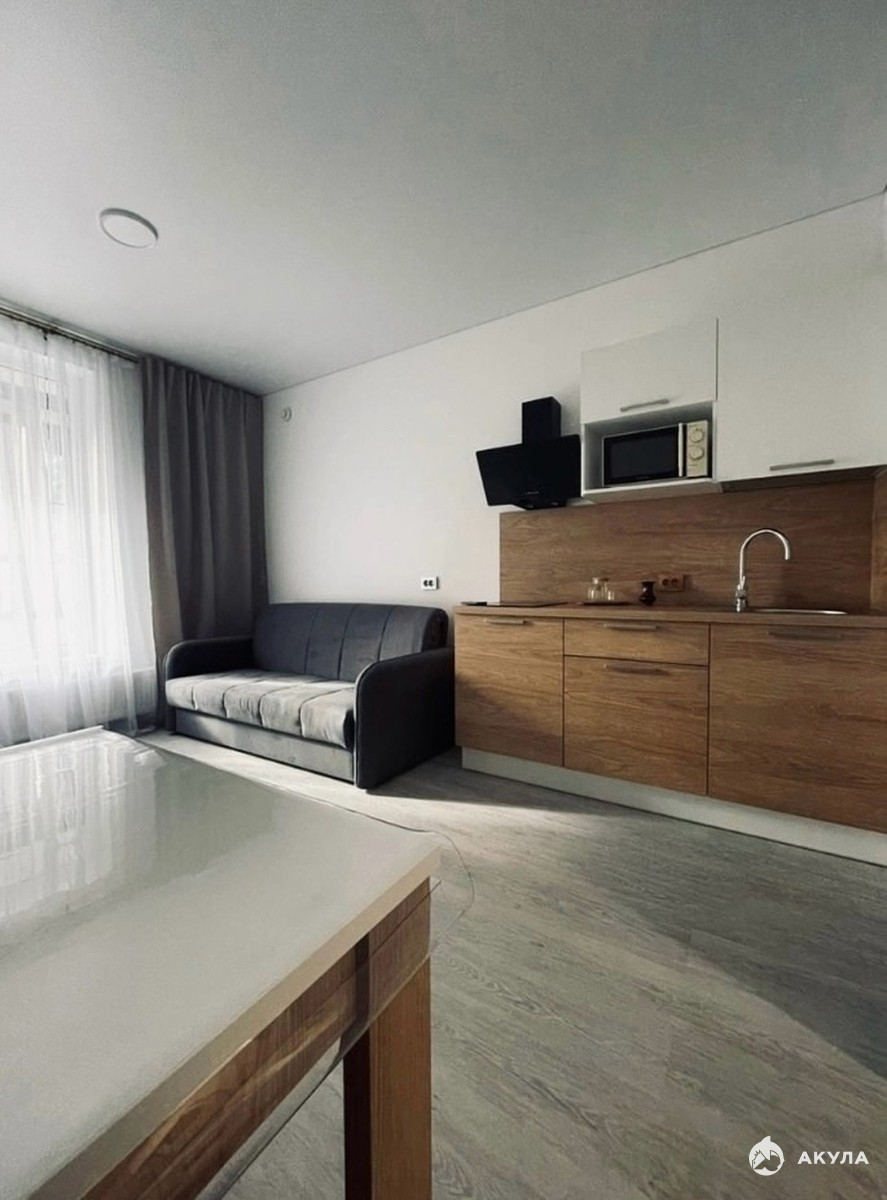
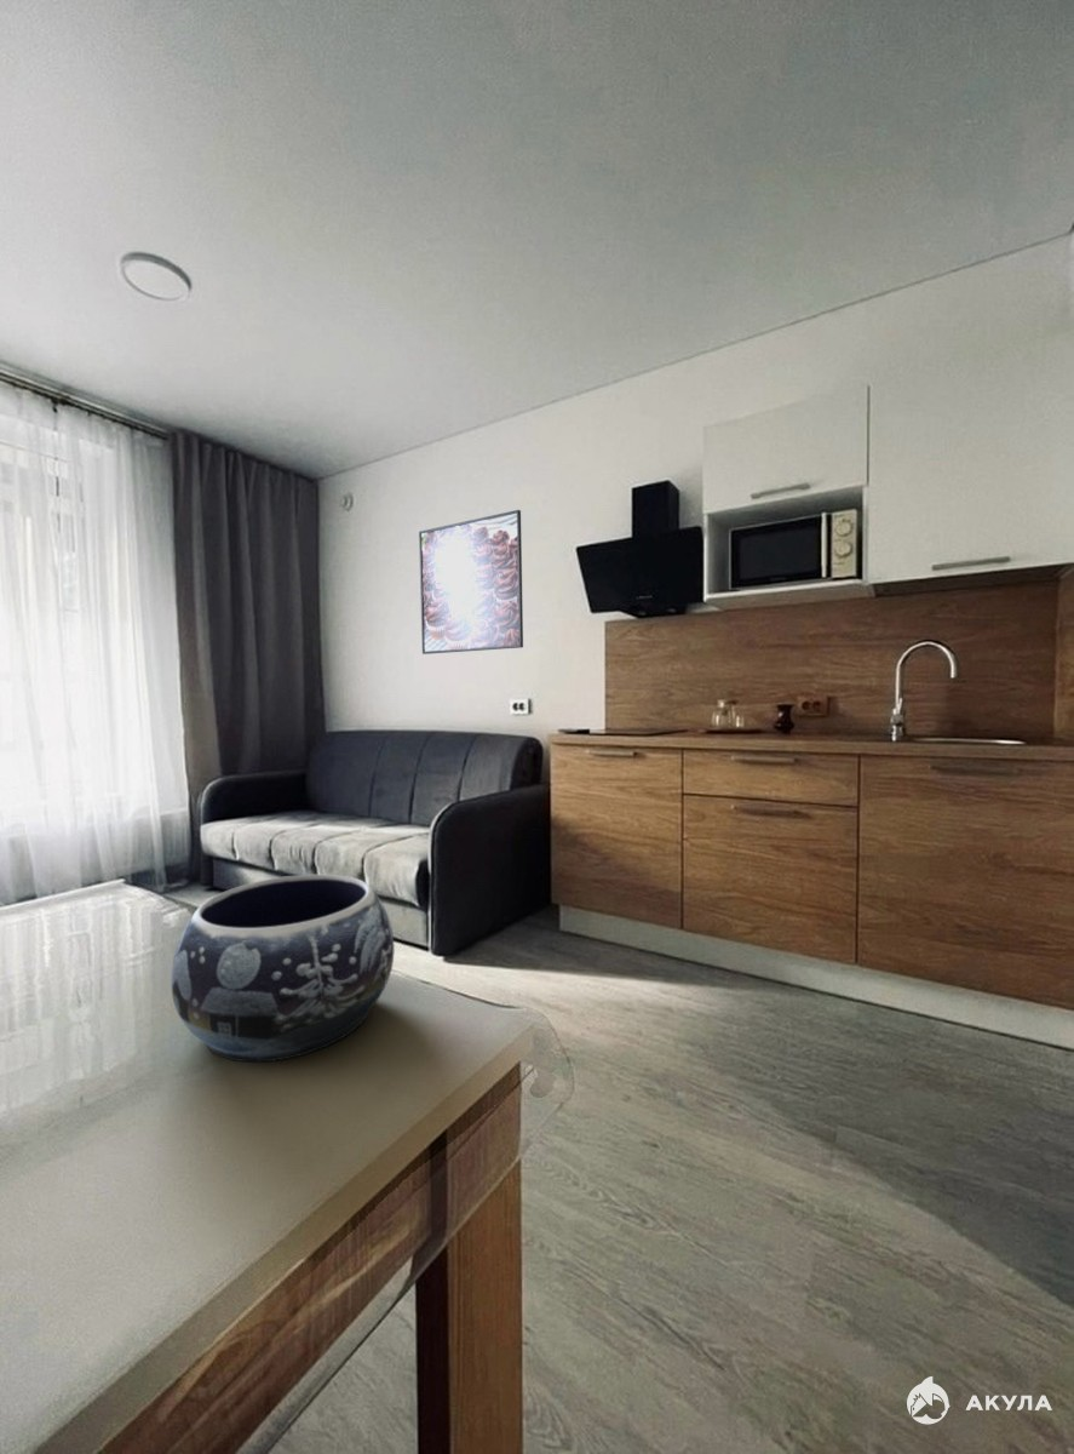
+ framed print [418,509,524,656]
+ decorative bowl [171,874,396,1063]
